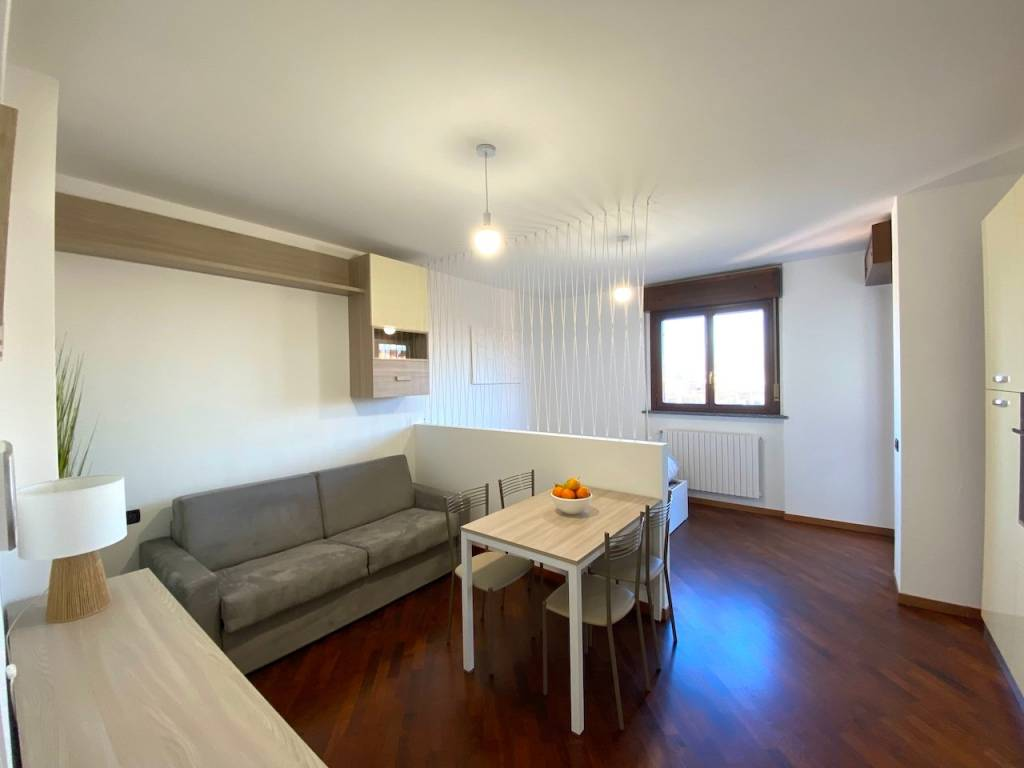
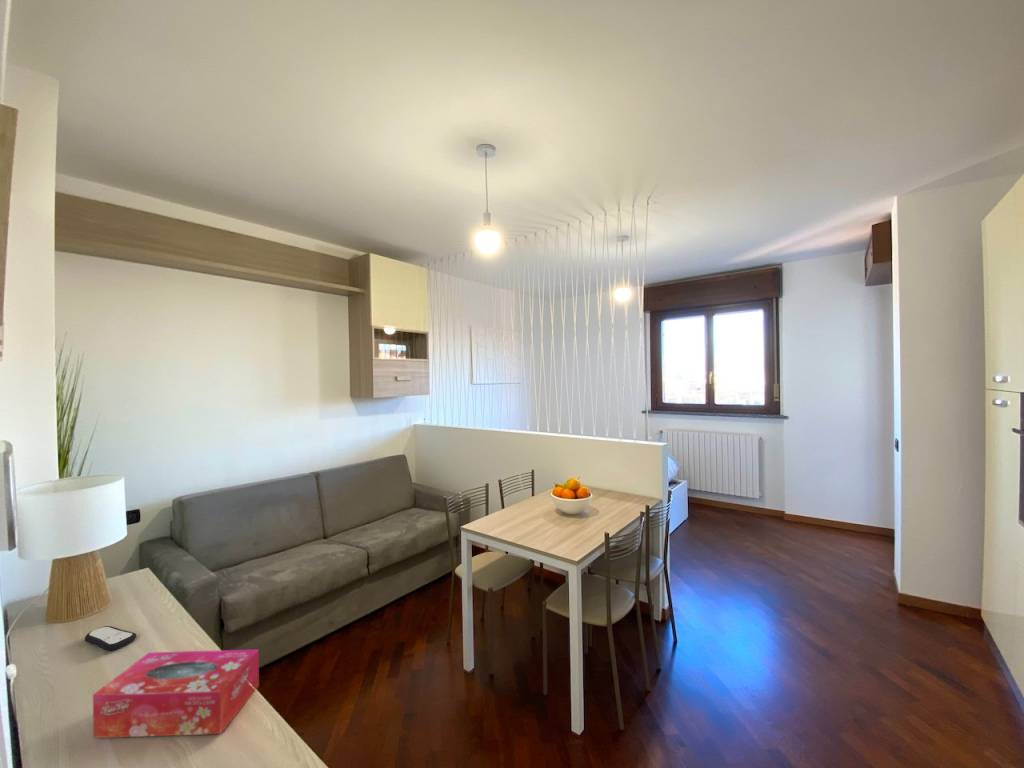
+ remote control [84,625,137,652]
+ tissue box [92,648,260,739]
